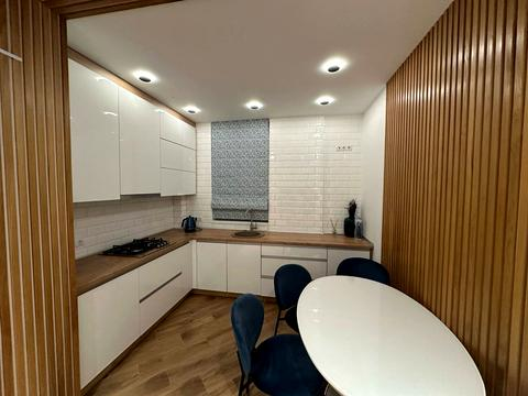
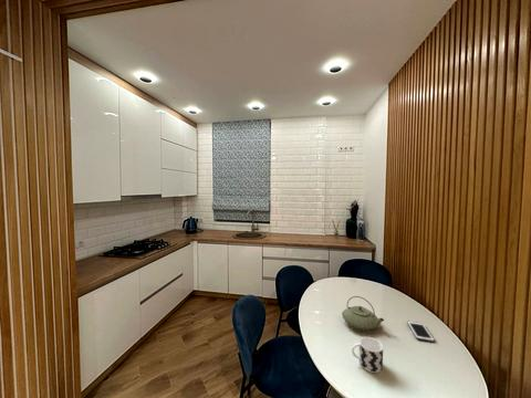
+ cup [351,336,384,374]
+ teapot [341,295,385,332]
+ cell phone [406,321,436,343]
